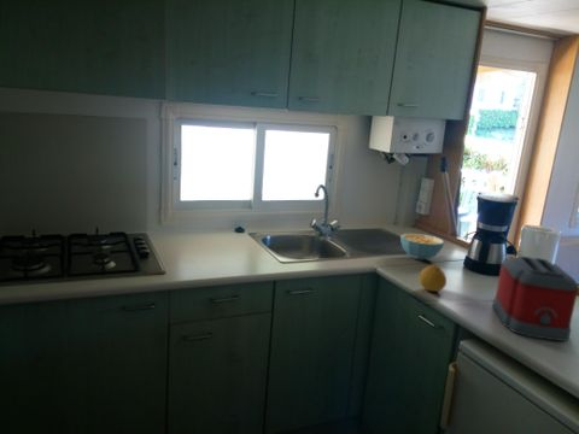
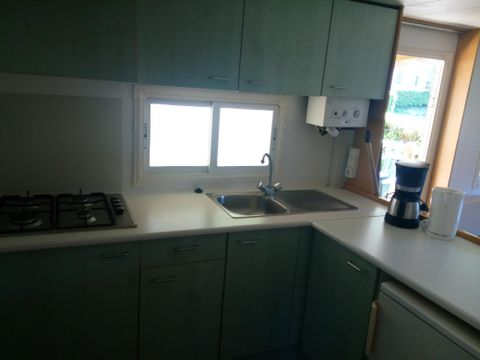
- cereal bowl [399,233,445,262]
- fruit [417,263,448,293]
- toaster [491,256,579,342]
